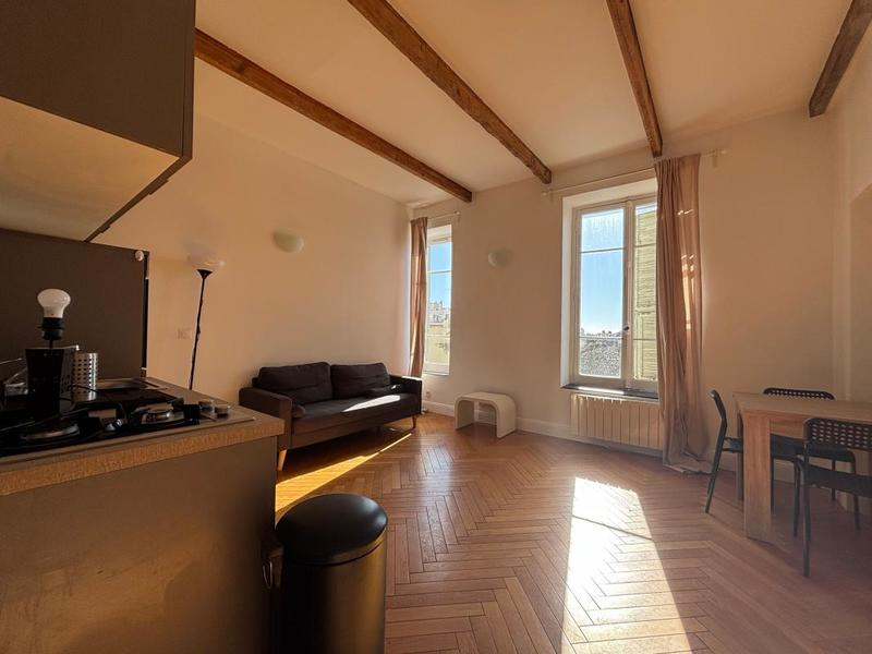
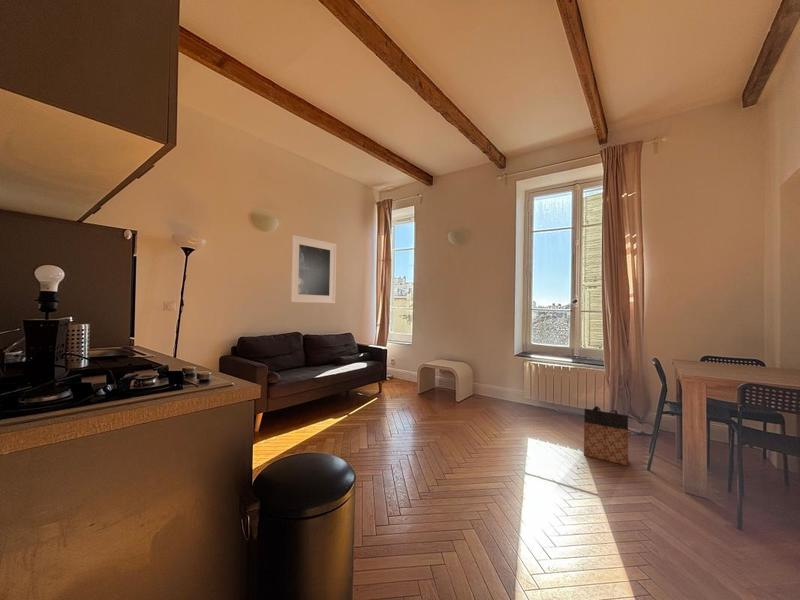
+ bag [583,405,629,467]
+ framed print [289,234,337,304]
